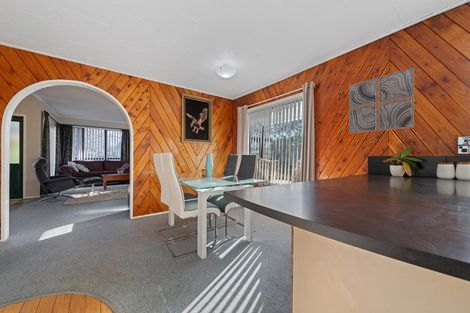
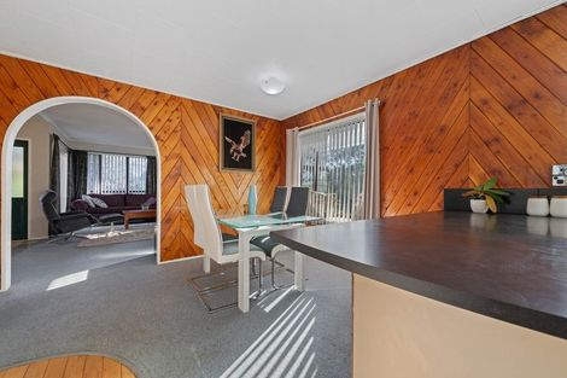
- wall art [348,66,415,134]
